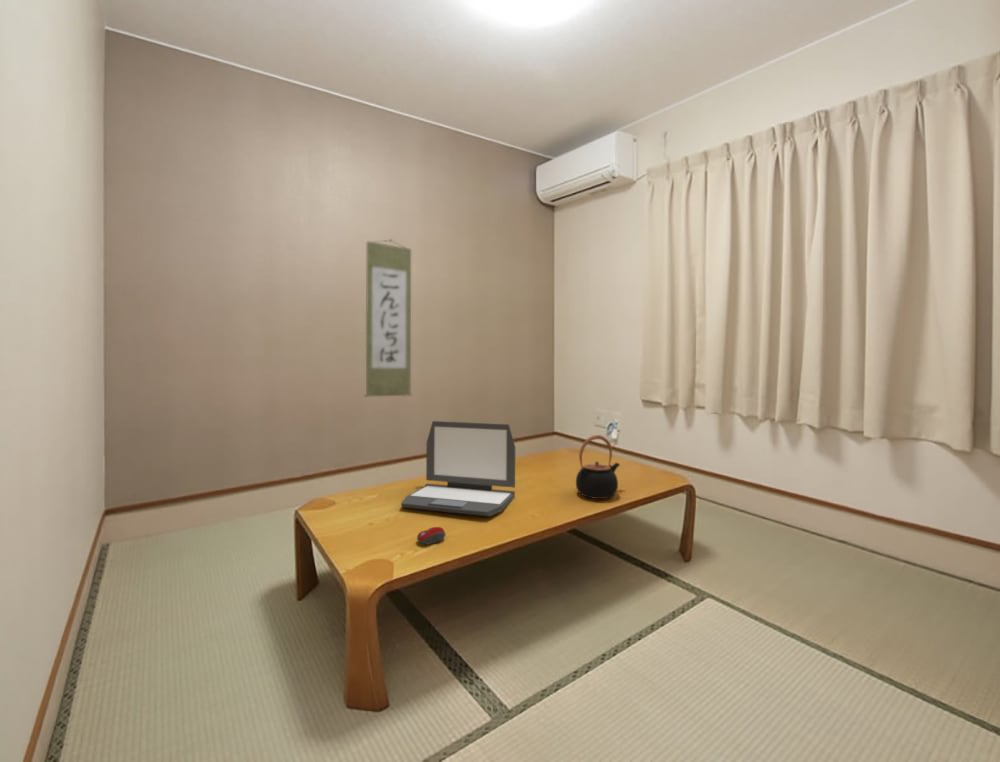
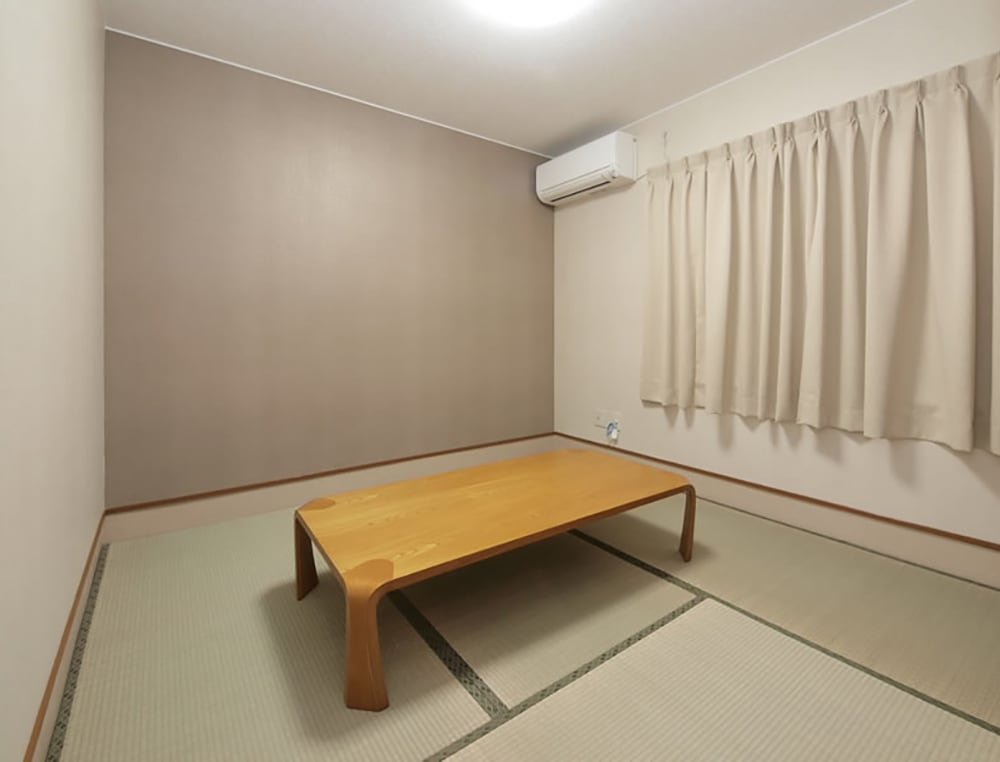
- wall scroll [364,238,413,397]
- teapot [575,434,621,500]
- laptop [400,420,516,517]
- computer mouse [416,526,447,546]
